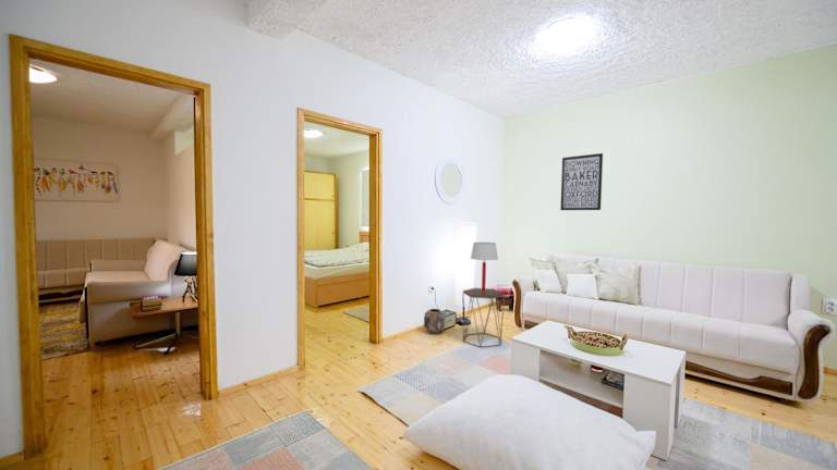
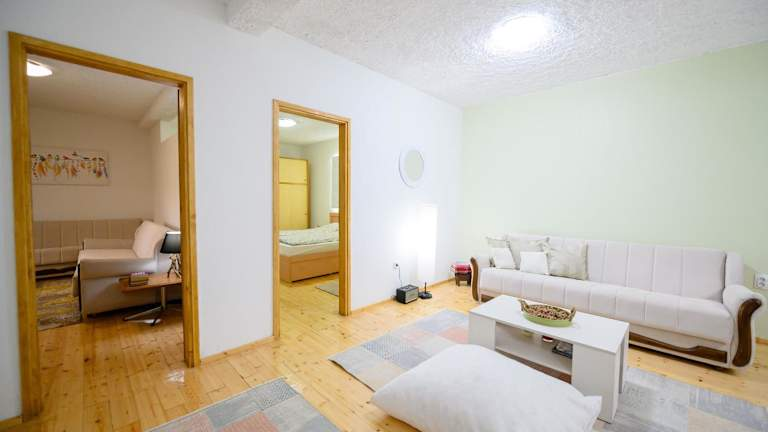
- table lamp [470,242,499,292]
- planter [423,308,447,335]
- side table [461,287,506,348]
- wall art [559,152,604,211]
